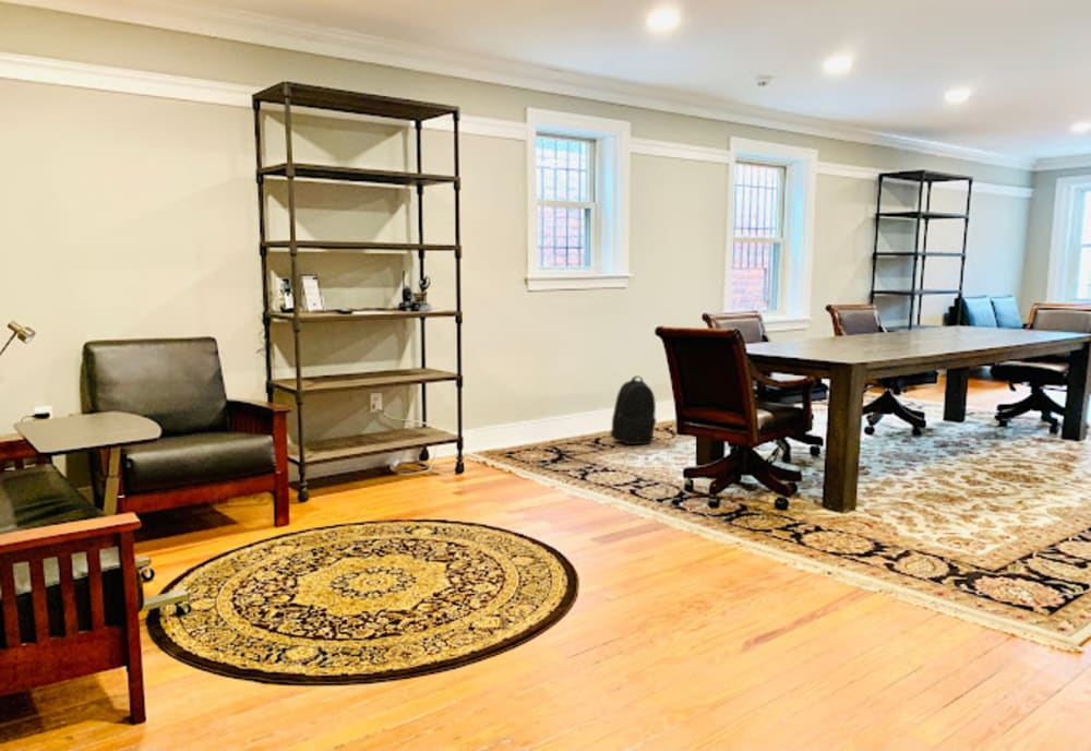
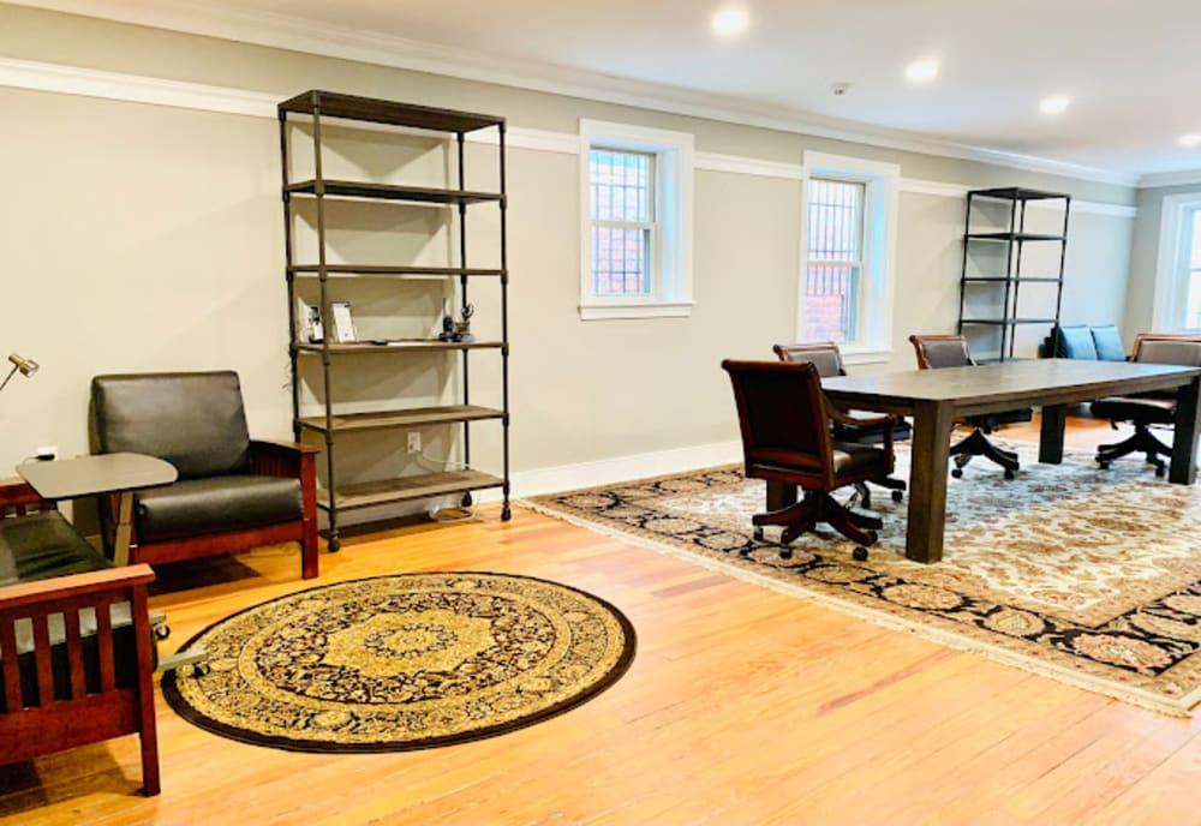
- backpack [610,374,657,445]
